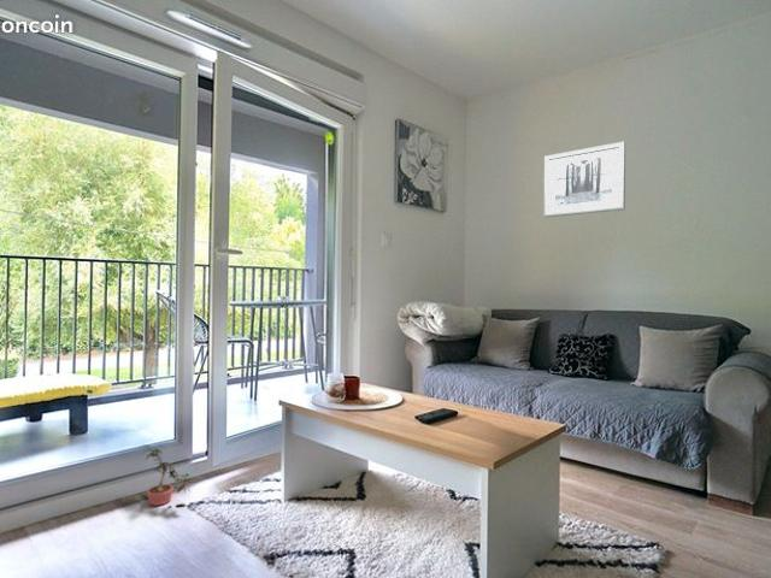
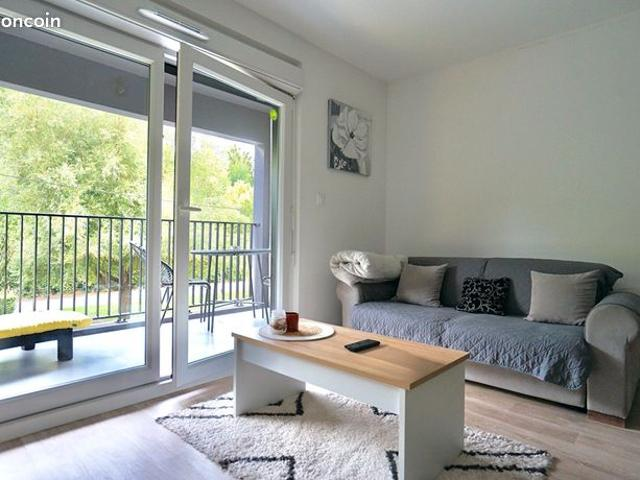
- wall art [543,141,626,218]
- potted plant [141,444,193,508]
